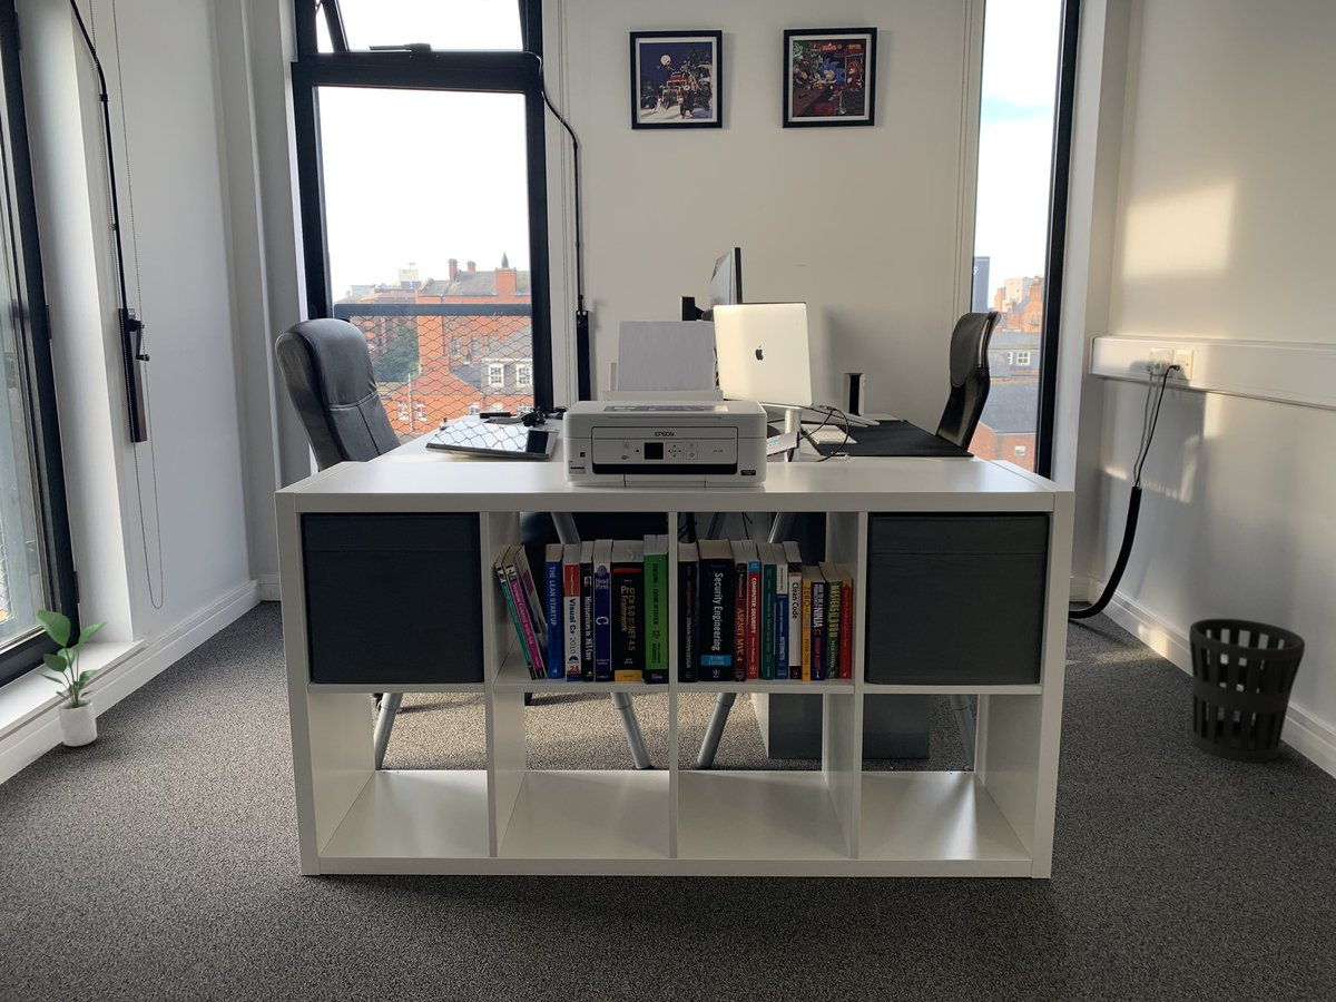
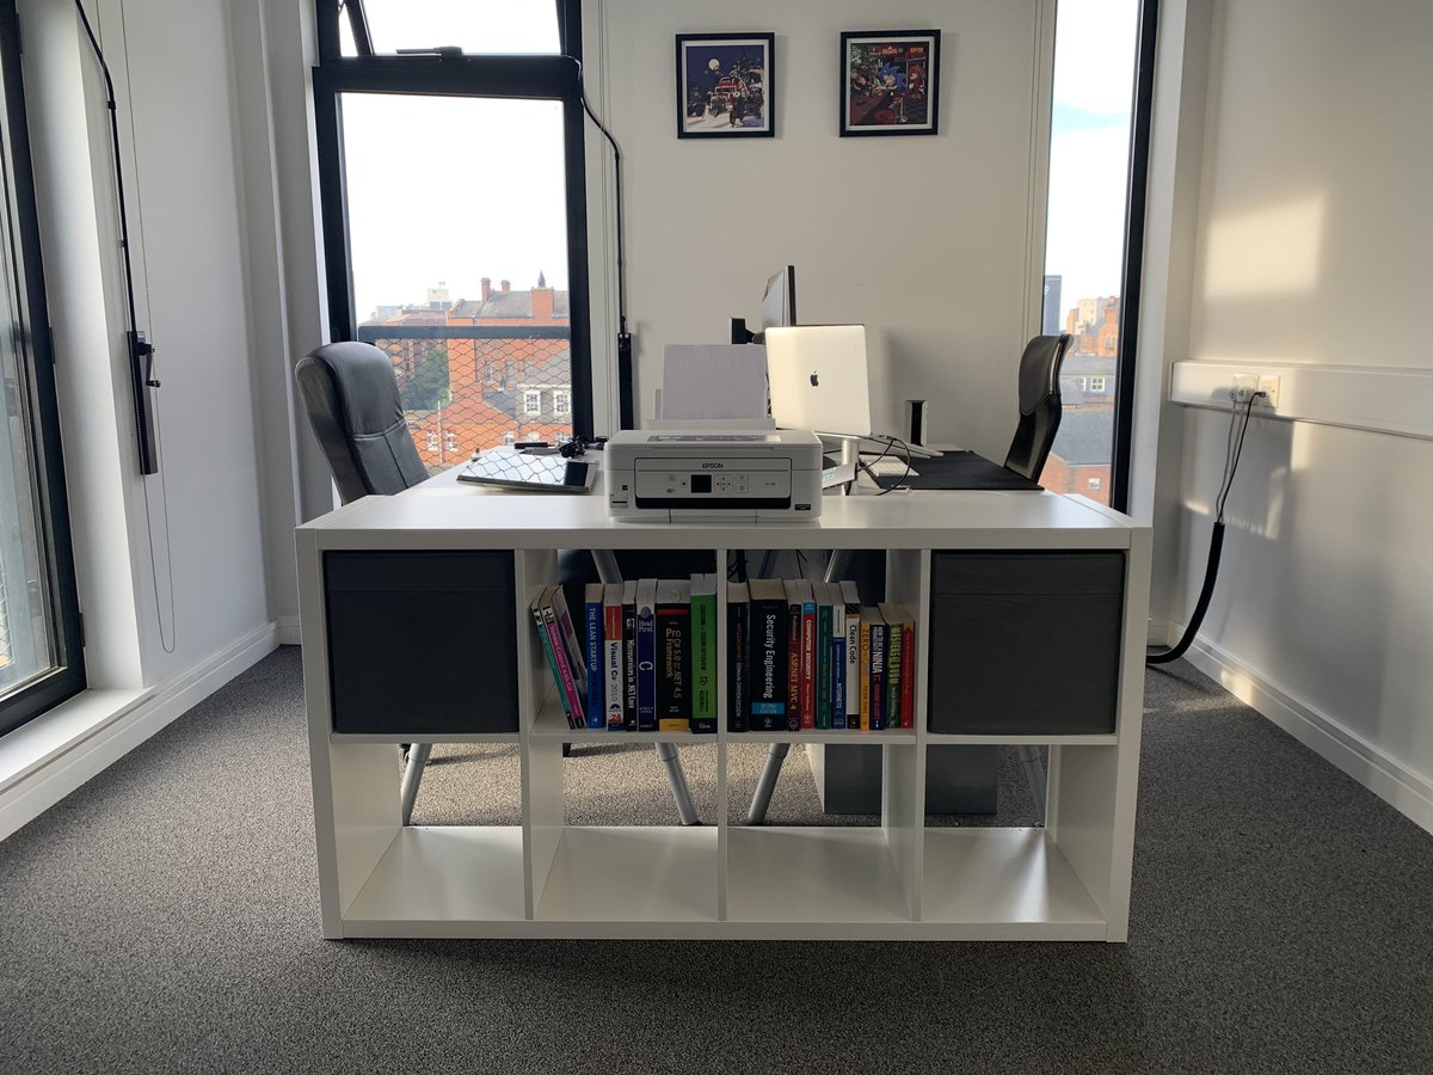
- potted plant [35,608,108,747]
- wastebasket [1188,618,1306,764]
